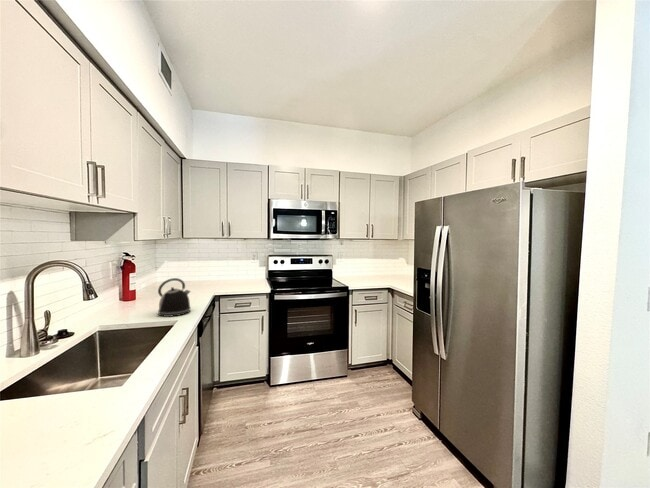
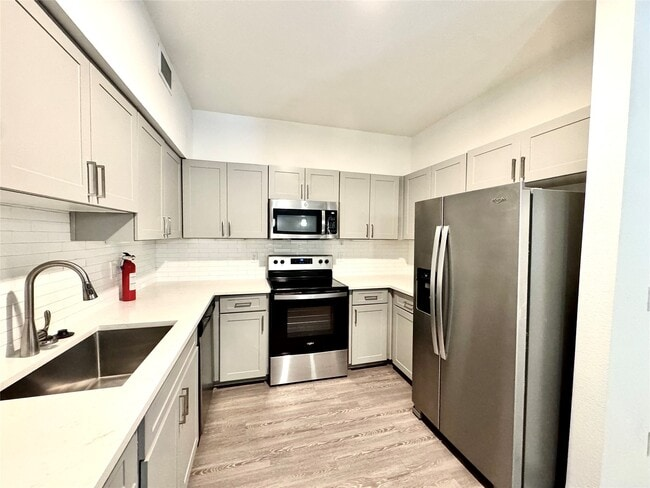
- kettle [156,277,192,318]
